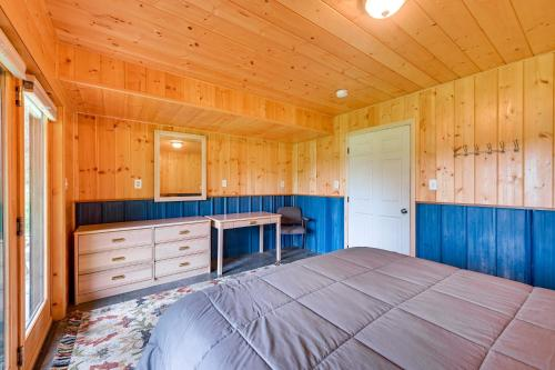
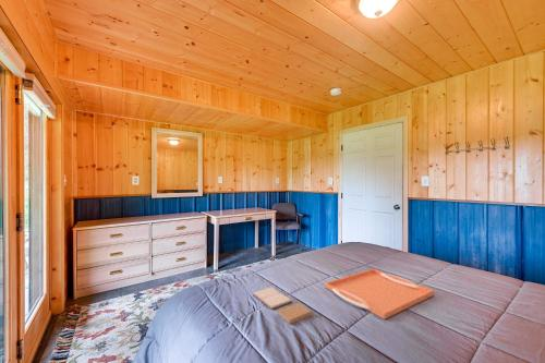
+ book [252,287,313,325]
+ serving tray [324,268,435,320]
